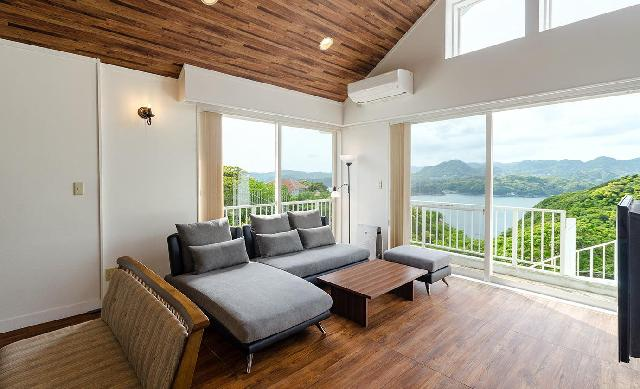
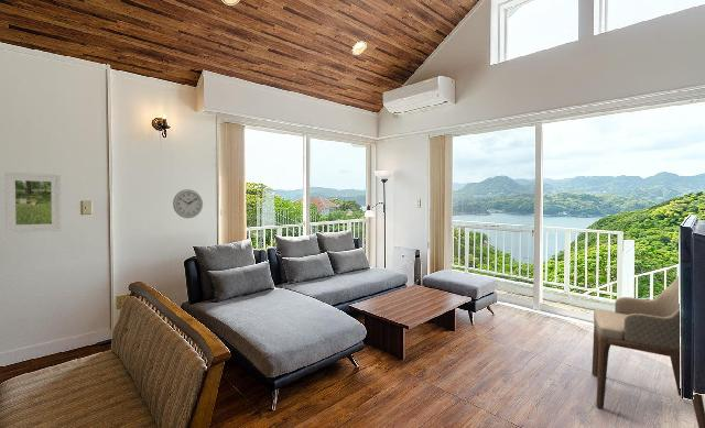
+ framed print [3,171,62,233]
+ wall clock [172,188,204,219]
+ armchair [590,275,705,428]
